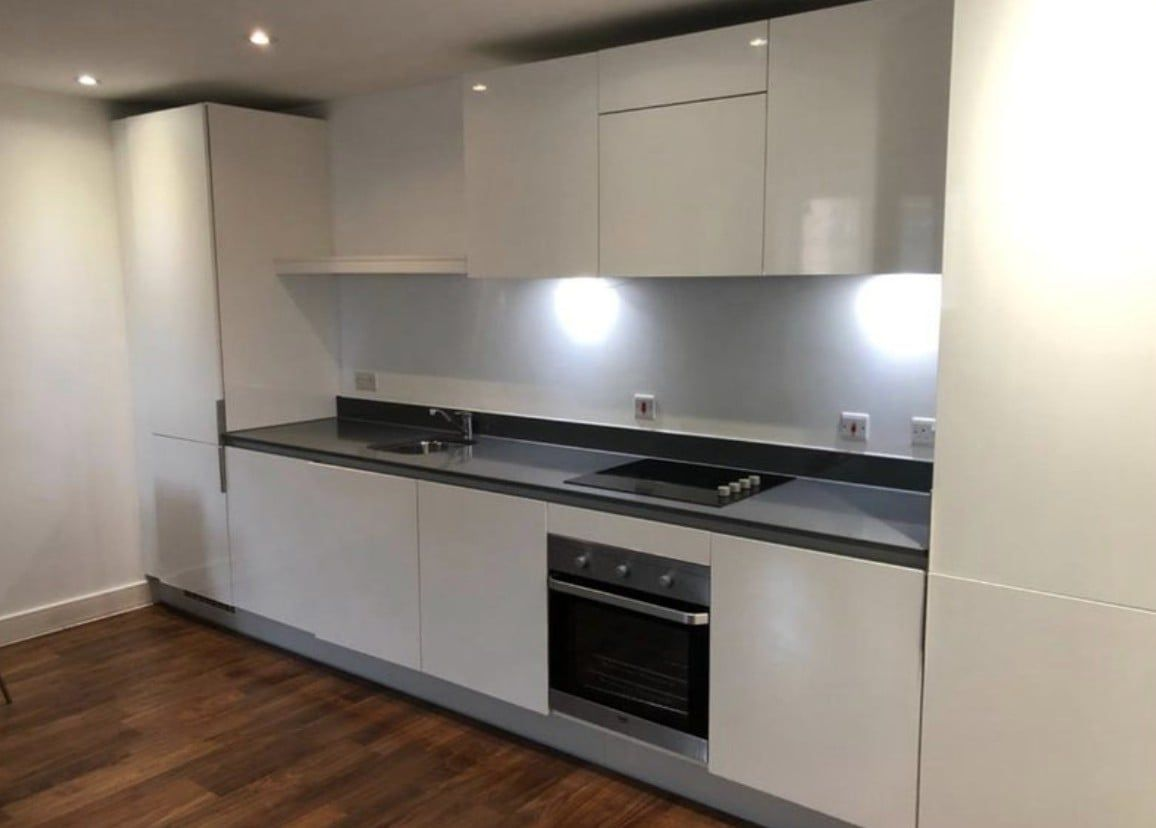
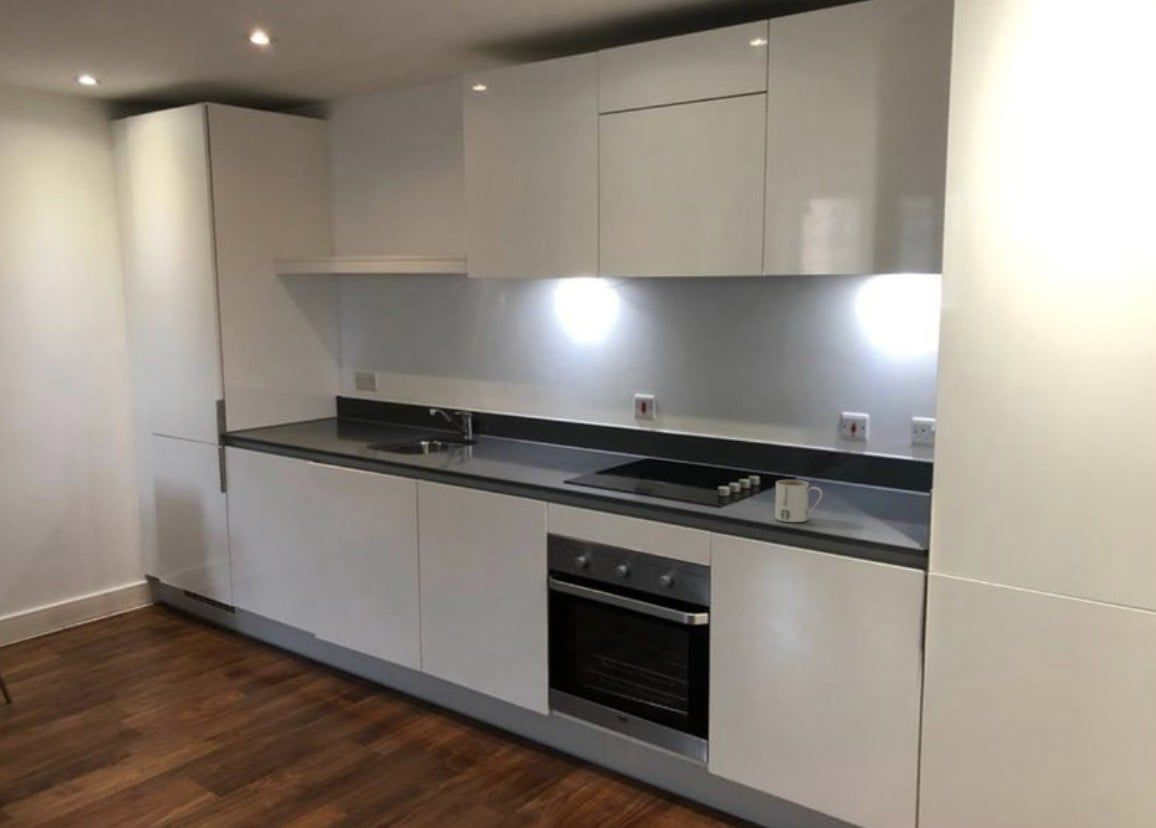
+ mug [774,479,823,523]
